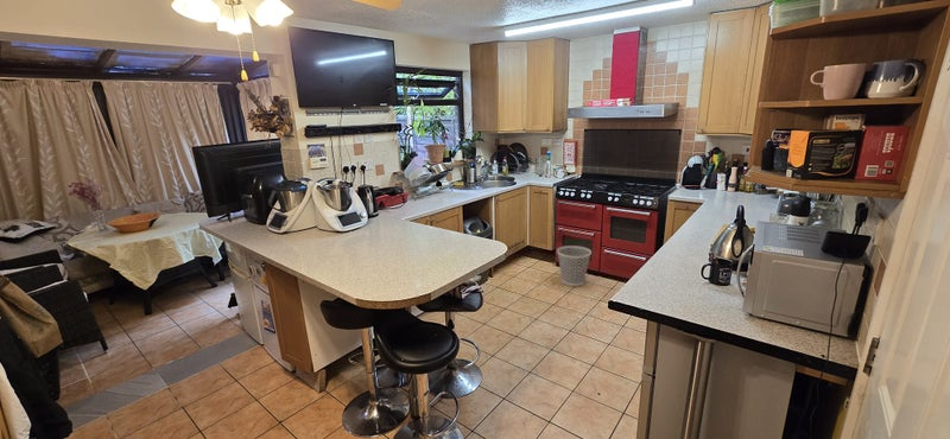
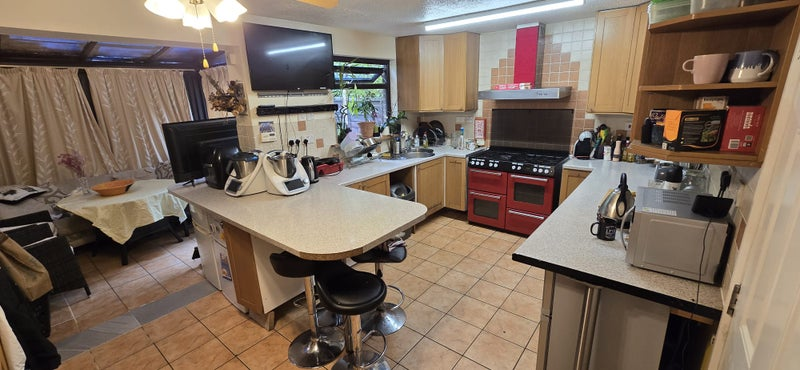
- wastebasket [556,244,593,287]
